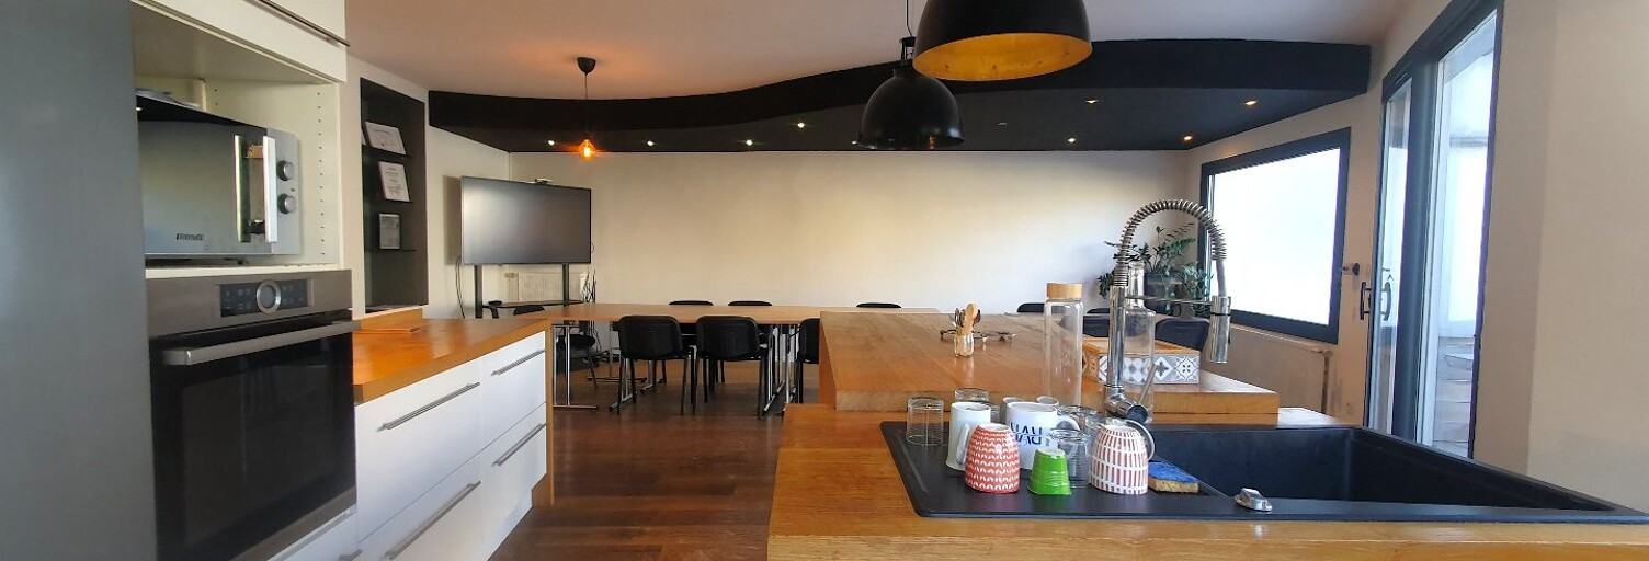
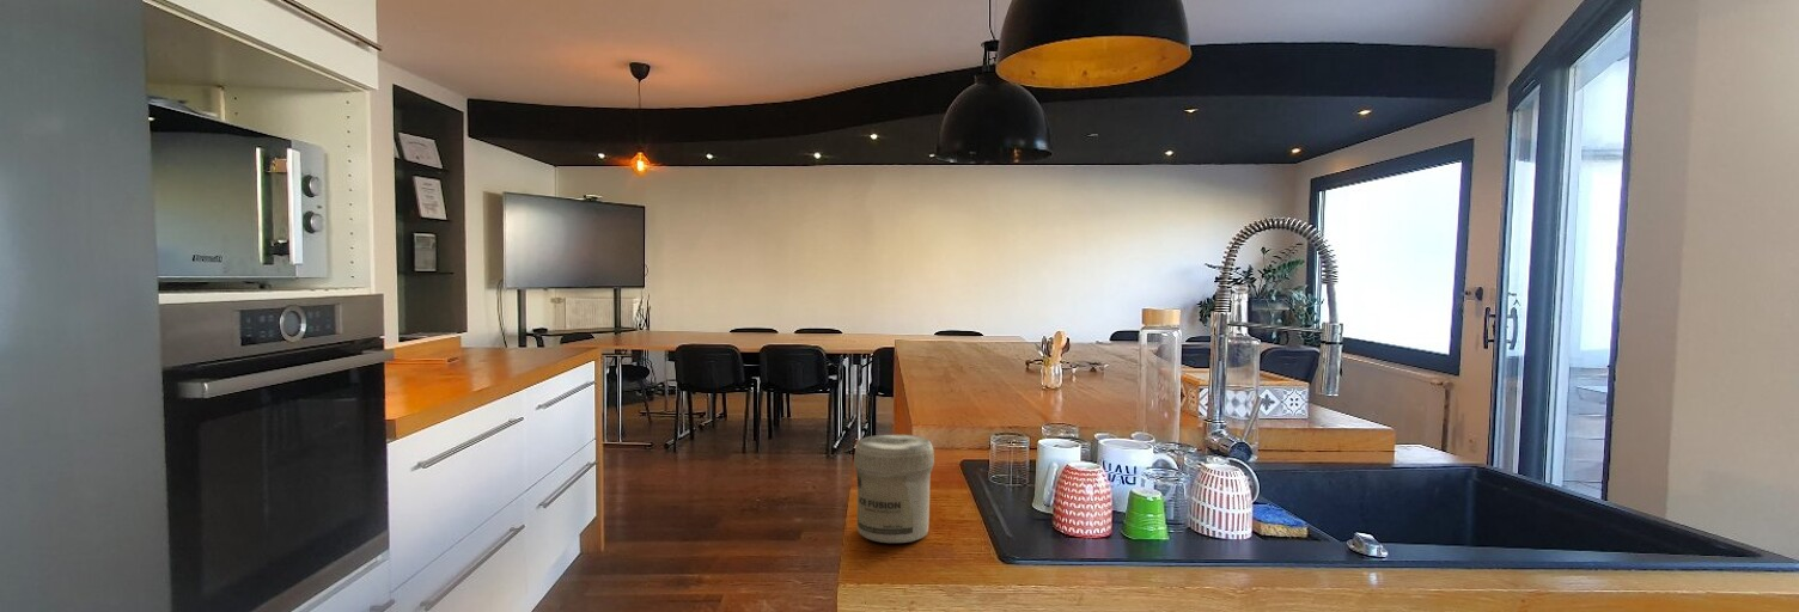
+ jar [853,433,935,544]
